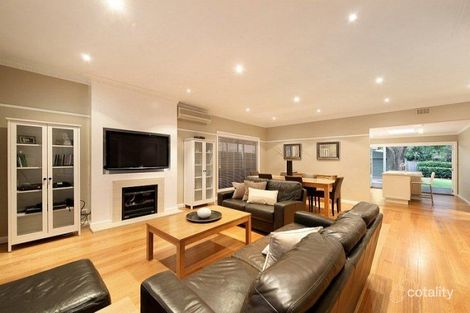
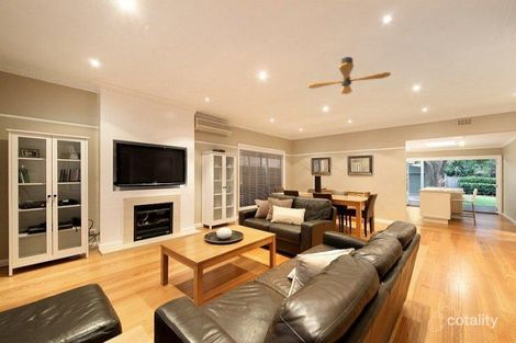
+ ceiling fan [306,56,392,95]
